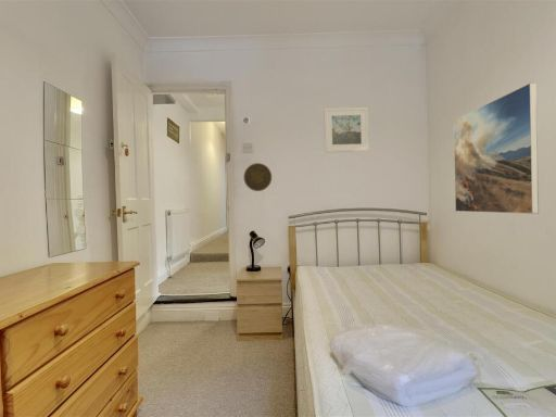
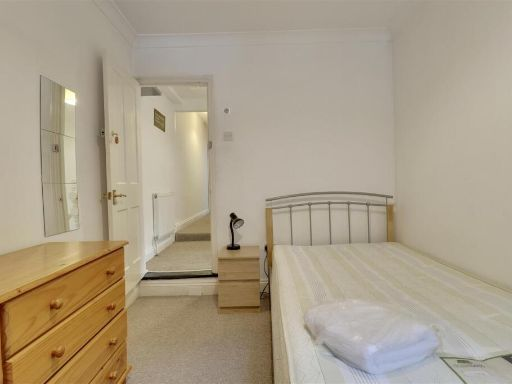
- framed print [323,106,370,153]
- decorative plate [243,162,273,192]
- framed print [453,81,540,215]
